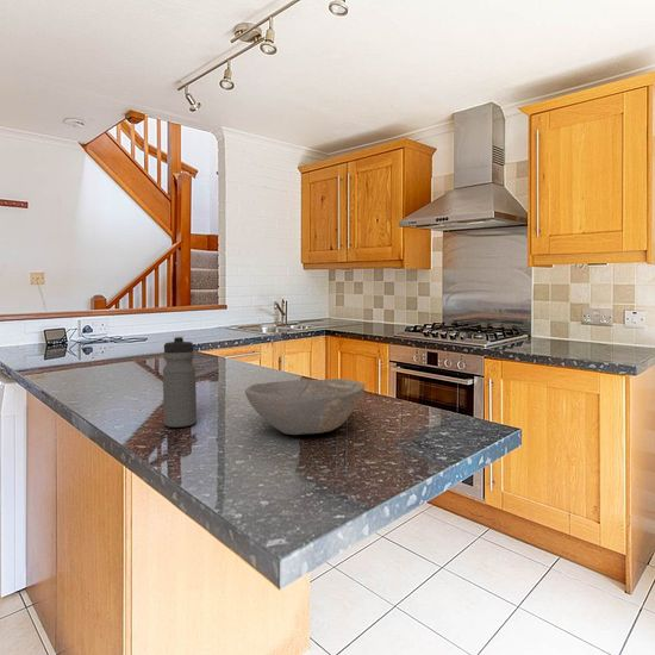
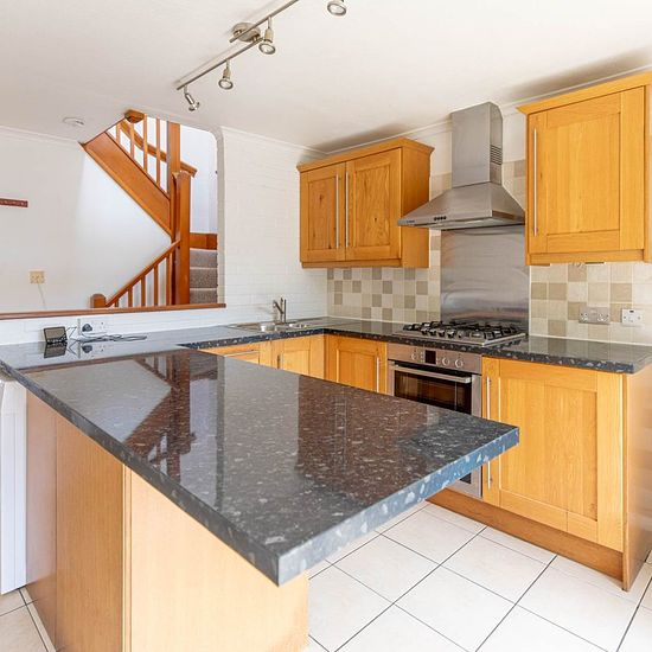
- bowl [244,378,367,436]
- water bottle [162,335,198,429]
